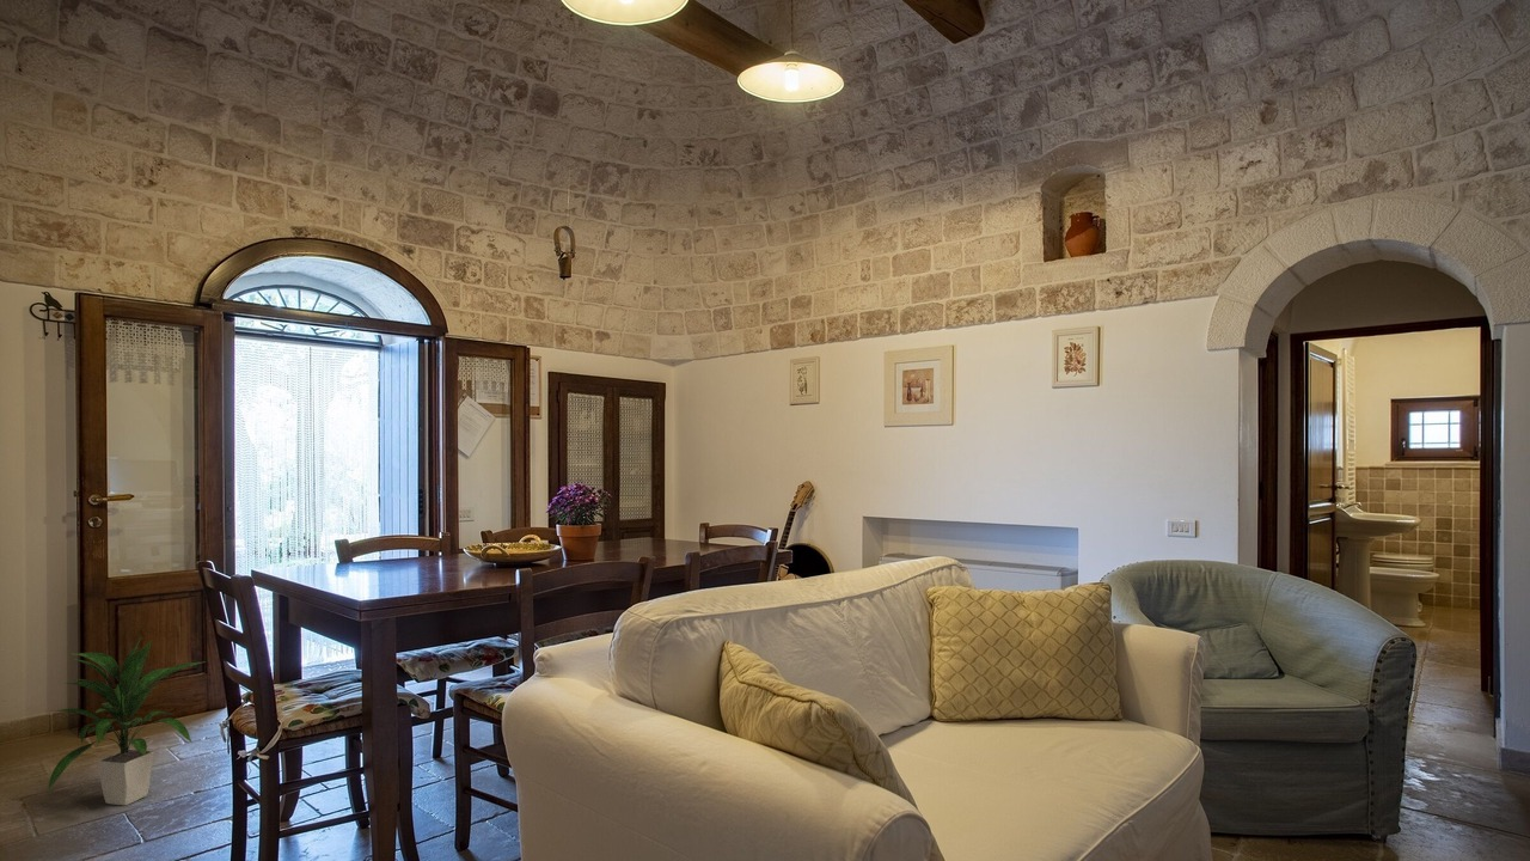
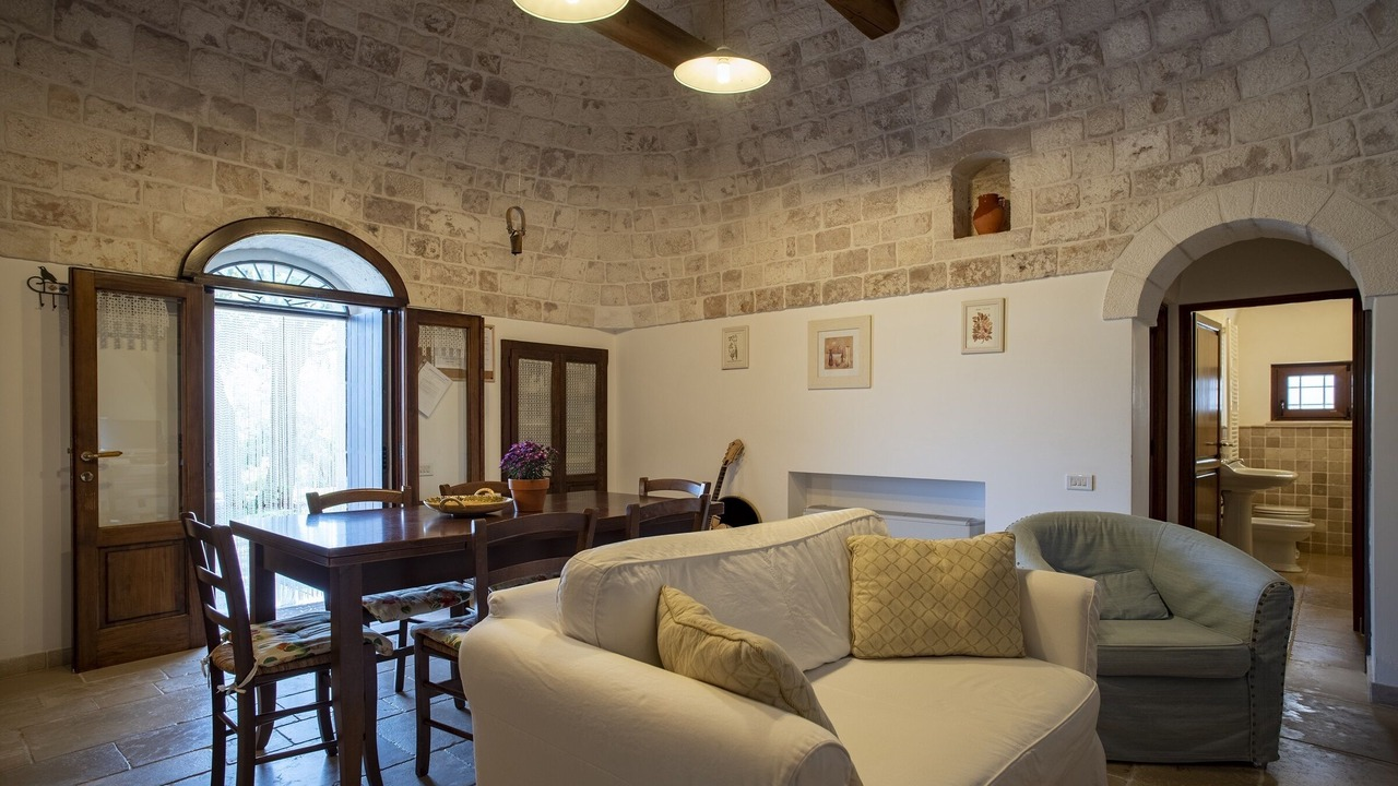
- indoor plant [45,637,207,806]
